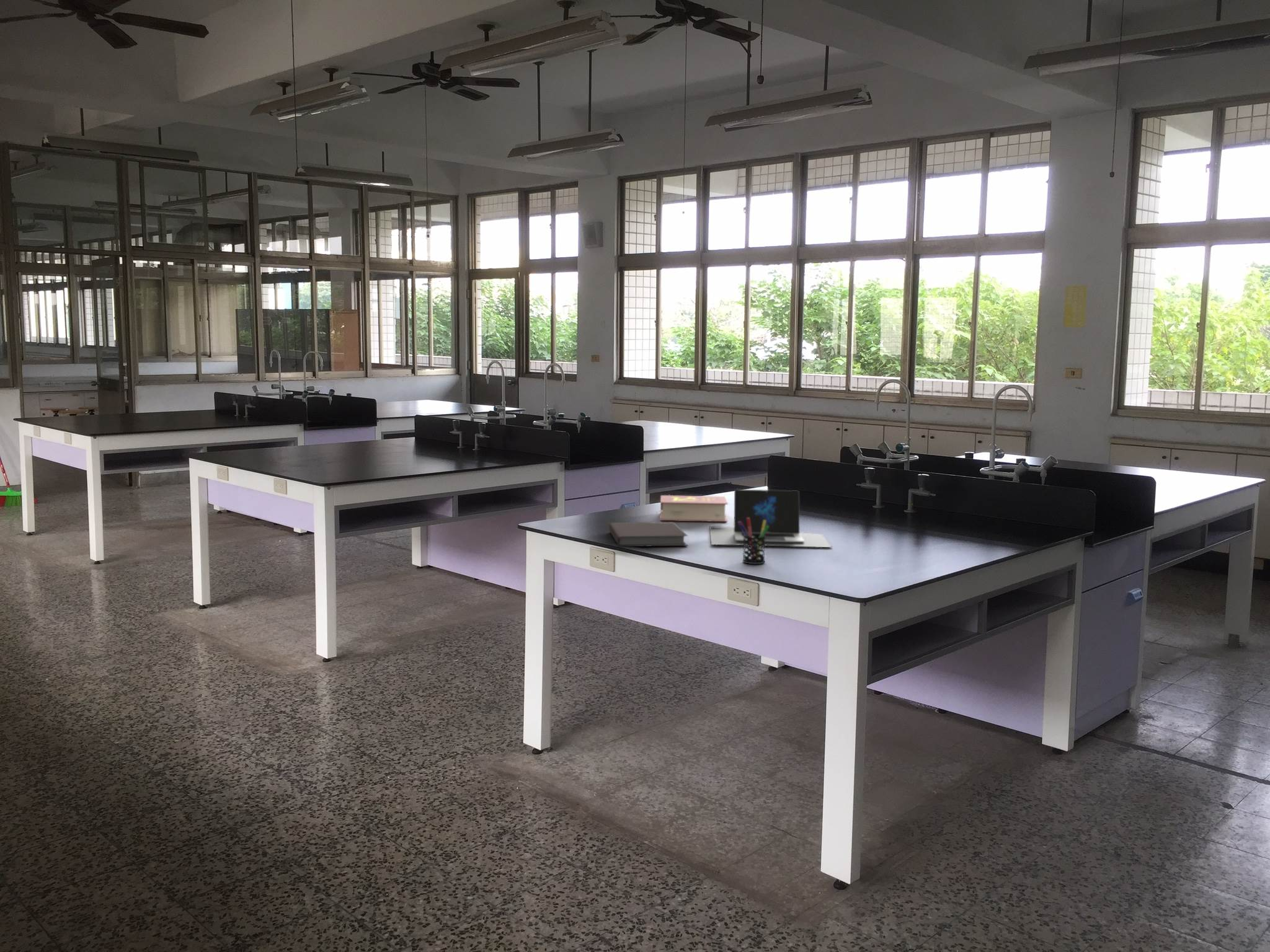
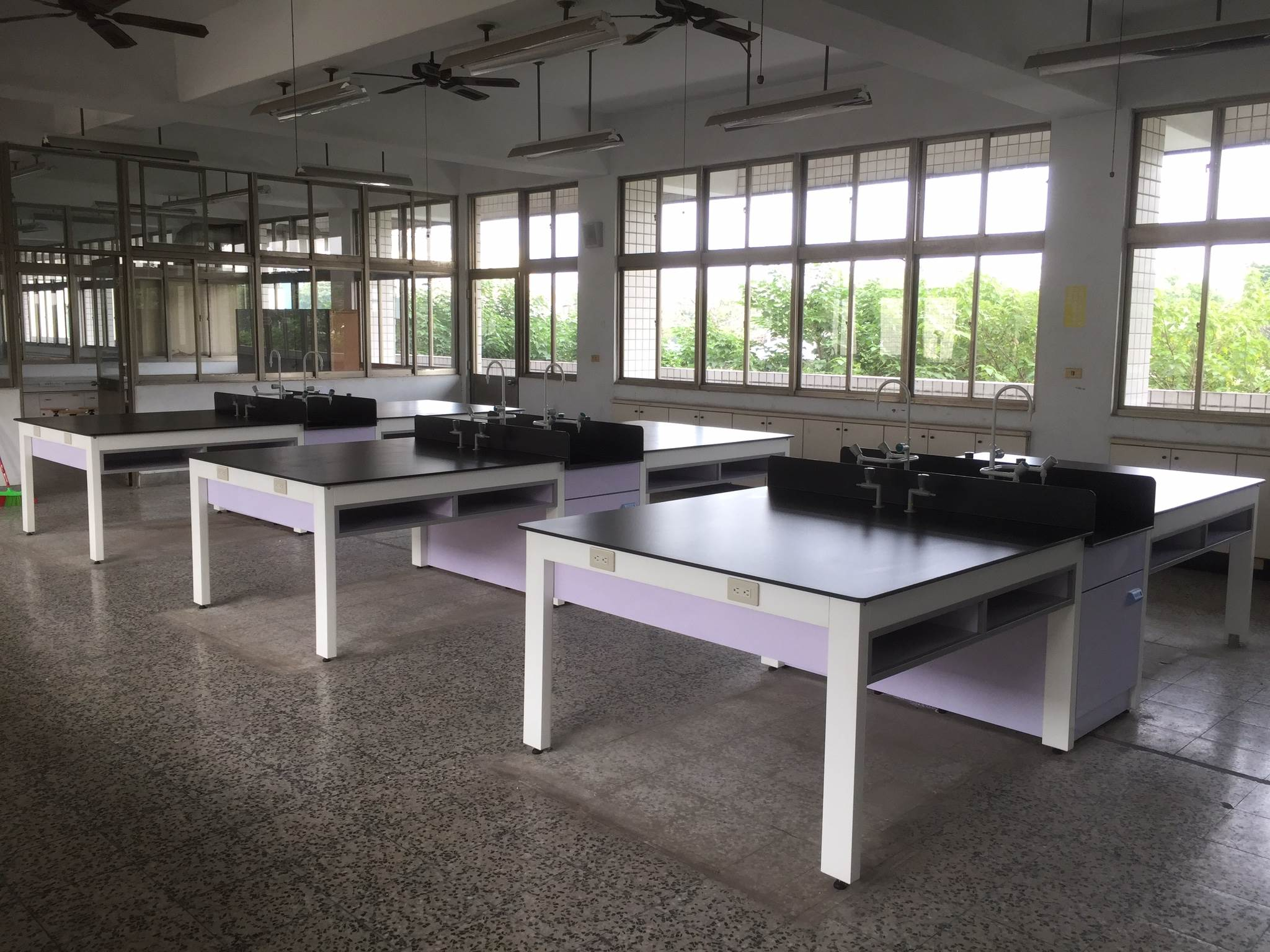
- pen holder [738,518,769,565]
- notebook [608,521,688,547]
- book [655,495,730,522]
- laptop [709,489,832,548]
